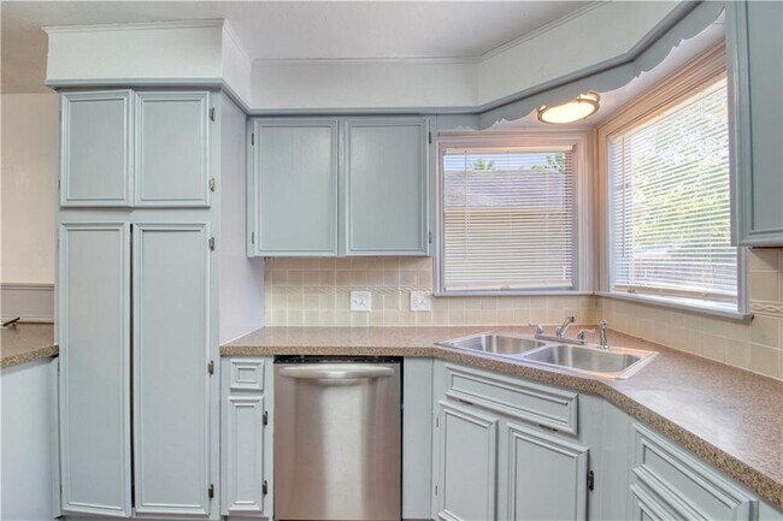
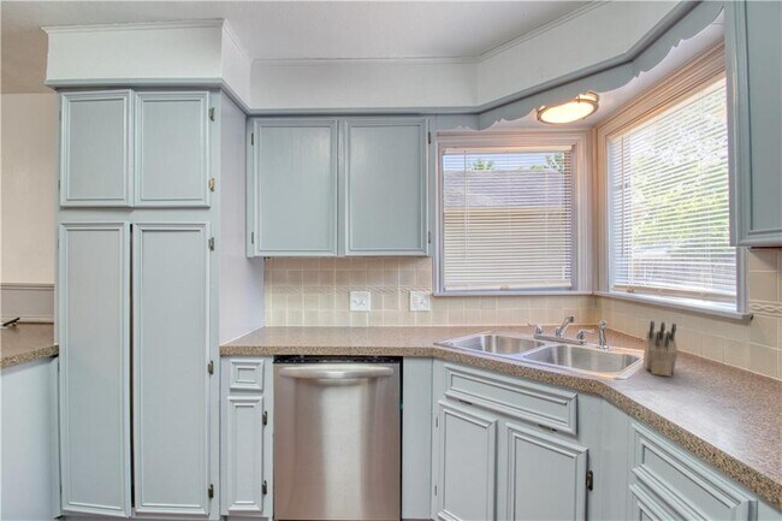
+ knife block [642,320,679,378]
